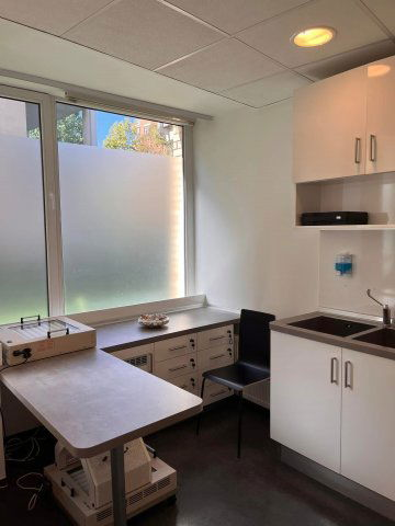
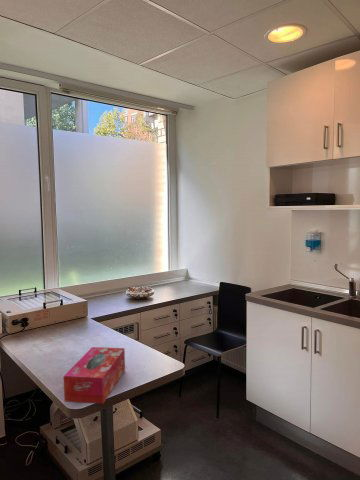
+ tissue box [63,346,126,405]
